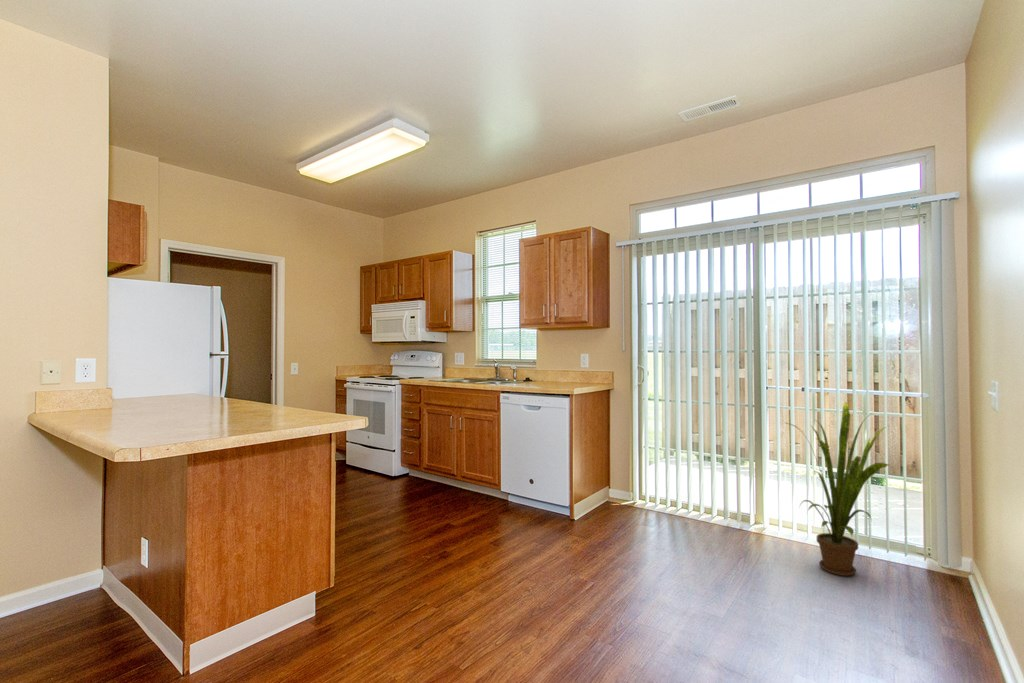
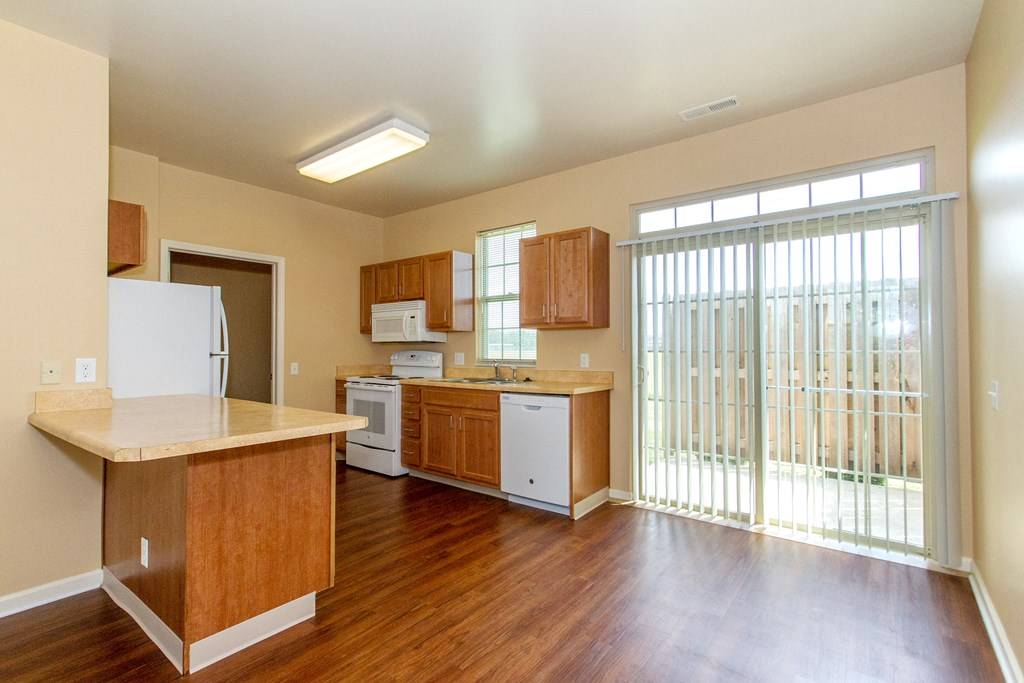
- house plant [783,401,889,577]
